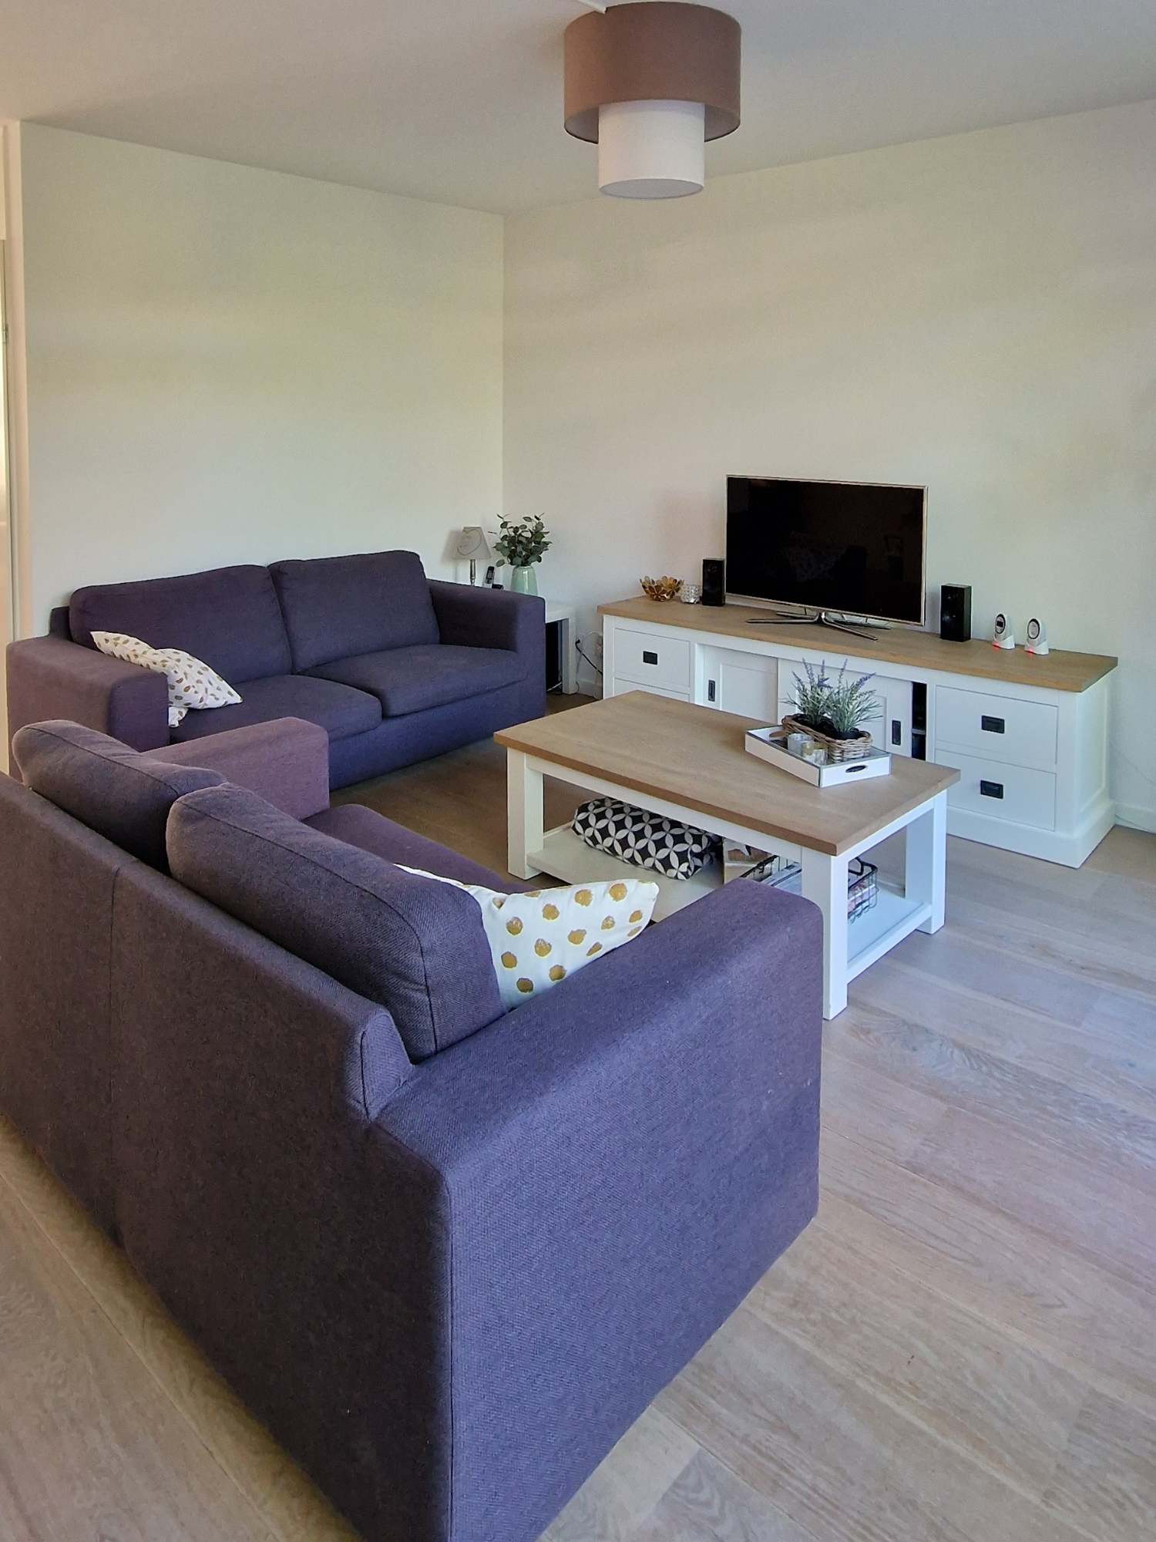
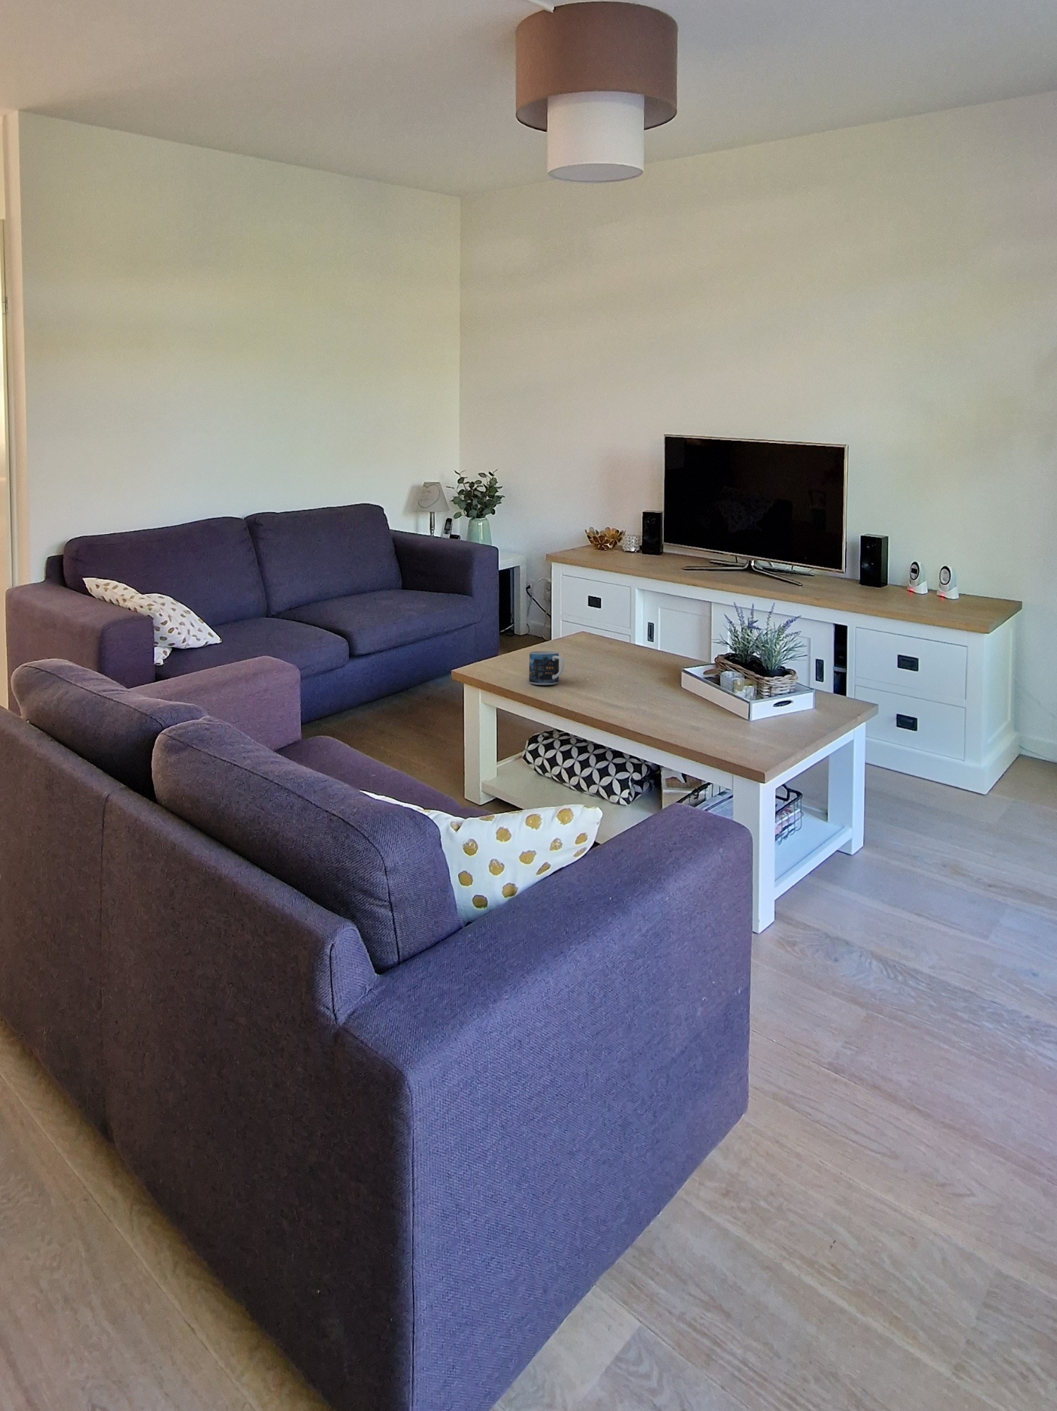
+ mug [528,650,564,686]
